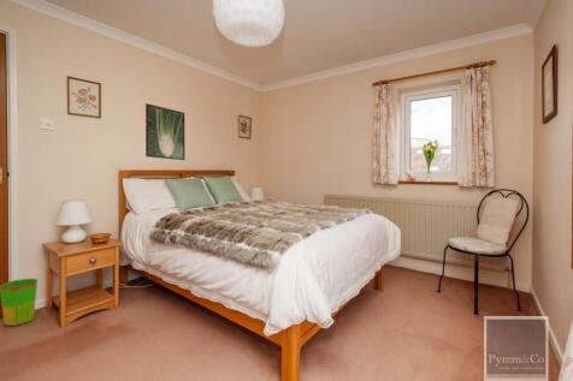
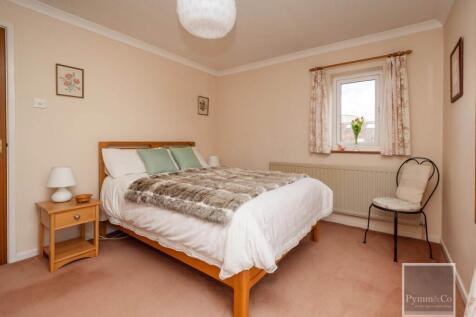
- waste bin [0,278,39,327]
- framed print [144,102,187,161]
